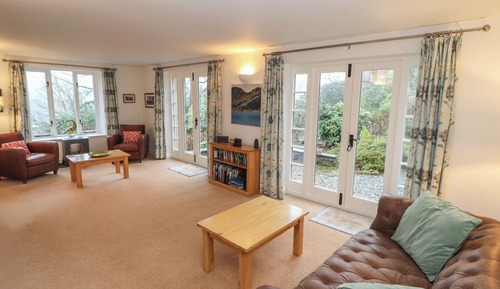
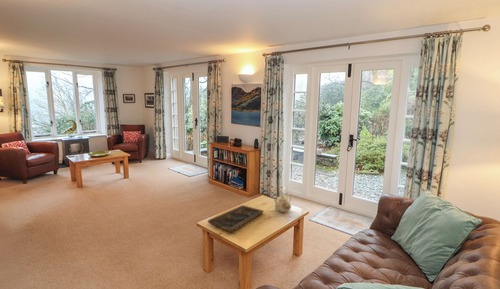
+ teapot [273,193,292,213]
+ decorative tray [207,204,265,233]
